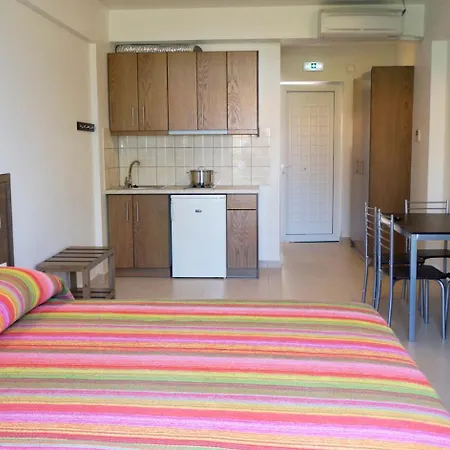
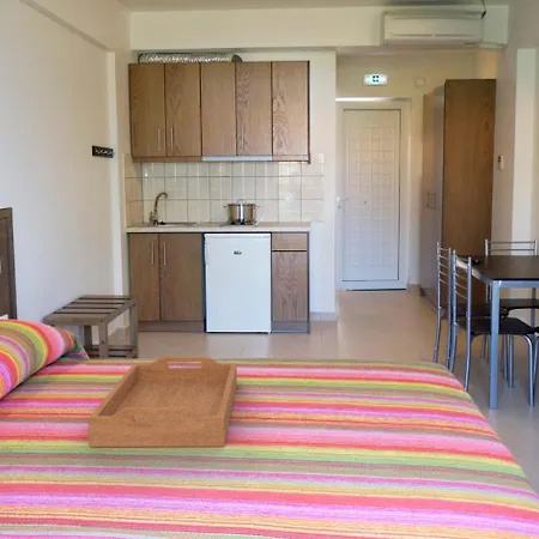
+ serving tray [87,356,238,448]
